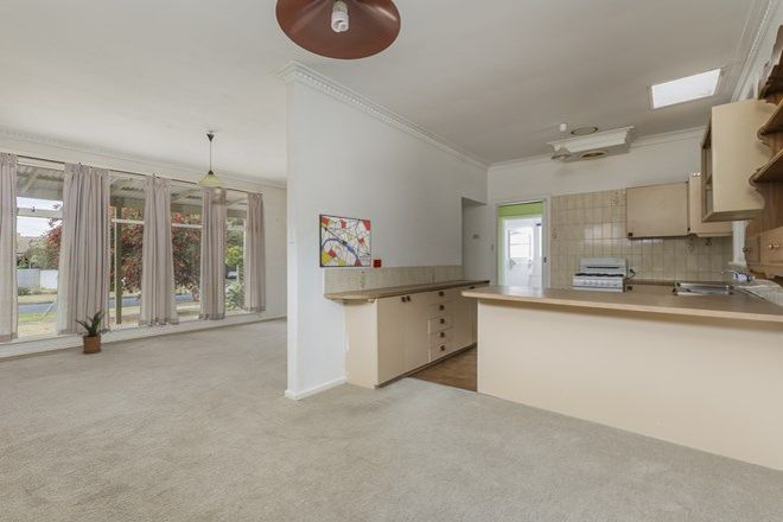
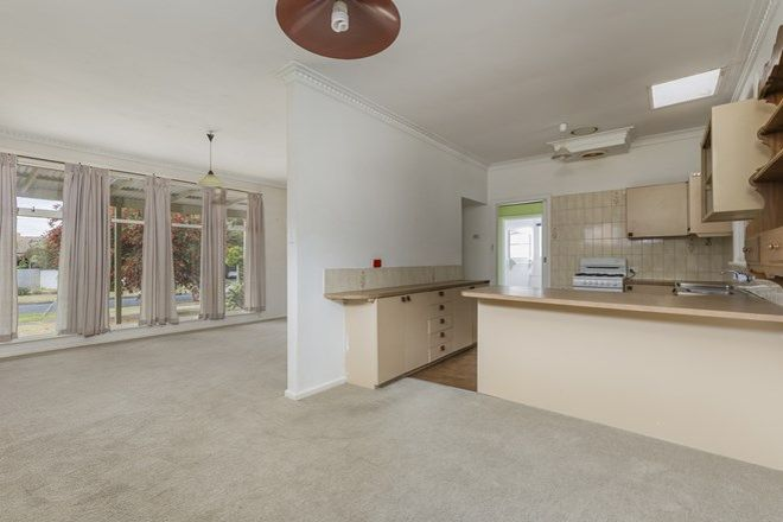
- house plant [75,310,108,355]
- wall art [318,214,371,269]
